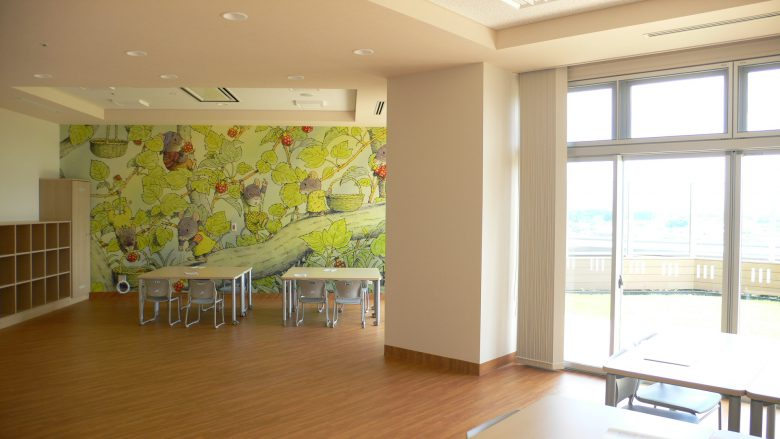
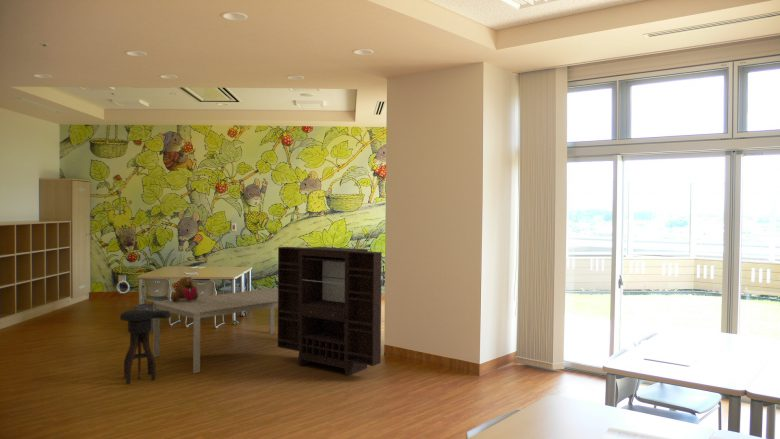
+ bear [170,276,199,302]
+ dining table [152,287,278,374]
+ waste bin [134,302,162,333]
+ stool [119,309,172,385]
+ bookshelf [277,246,383,377]
